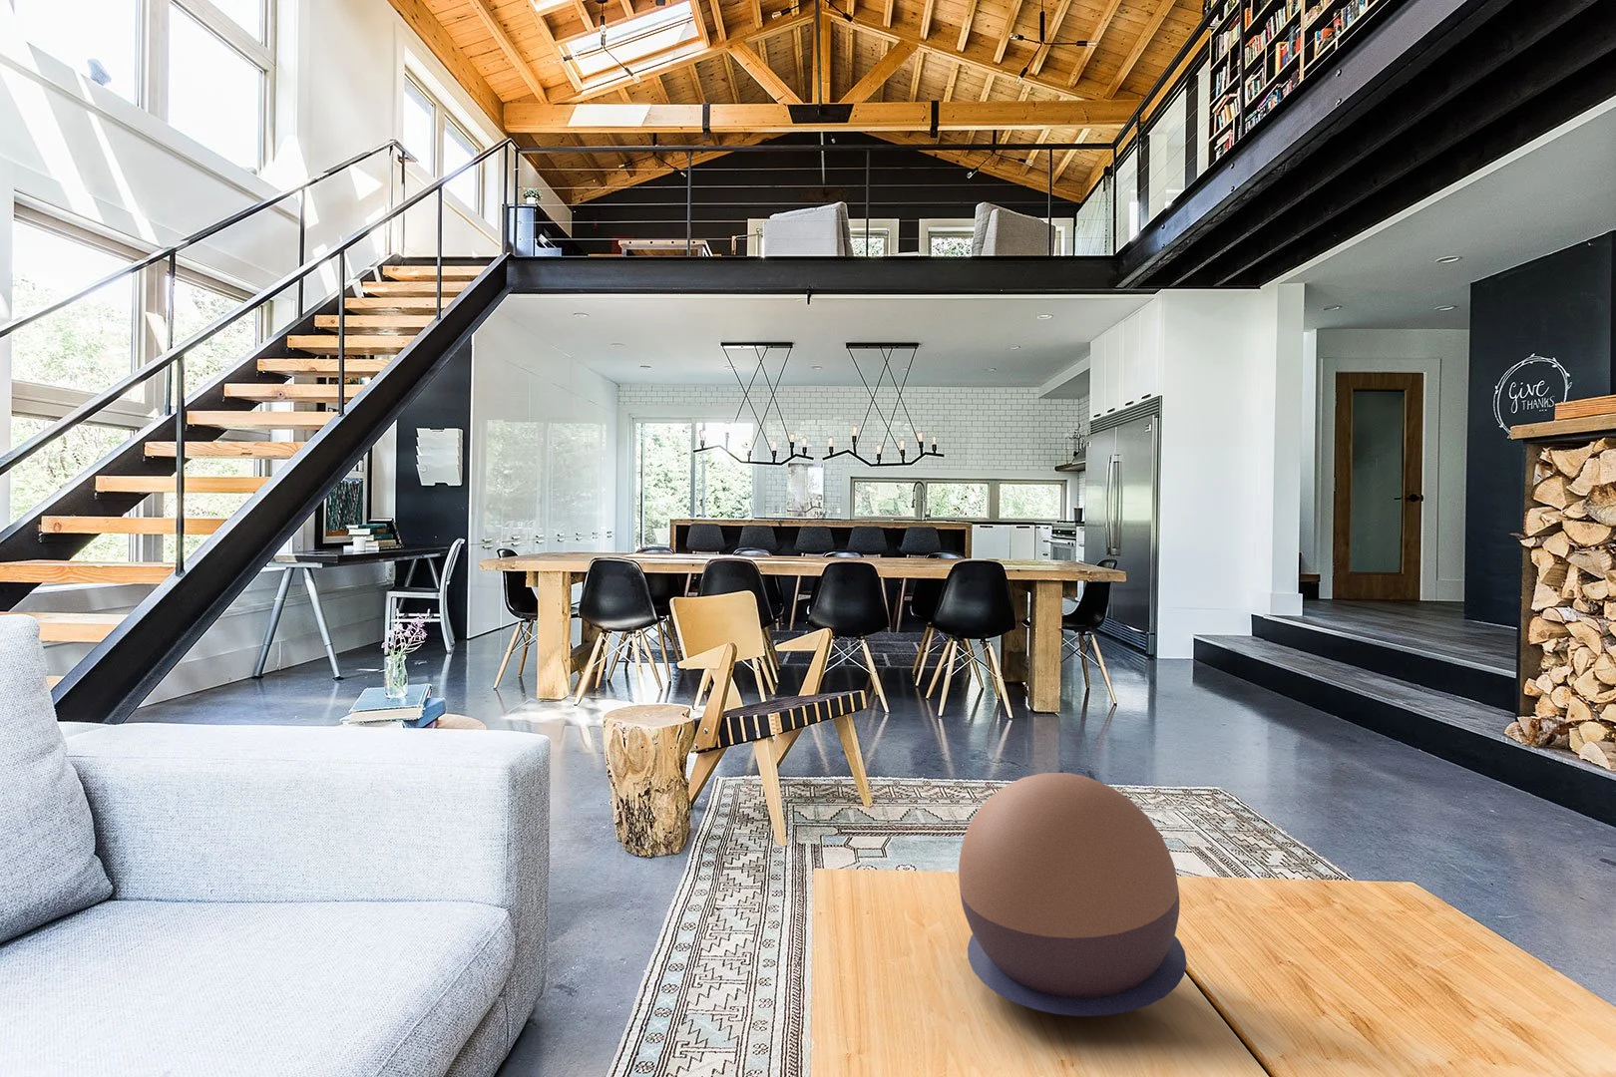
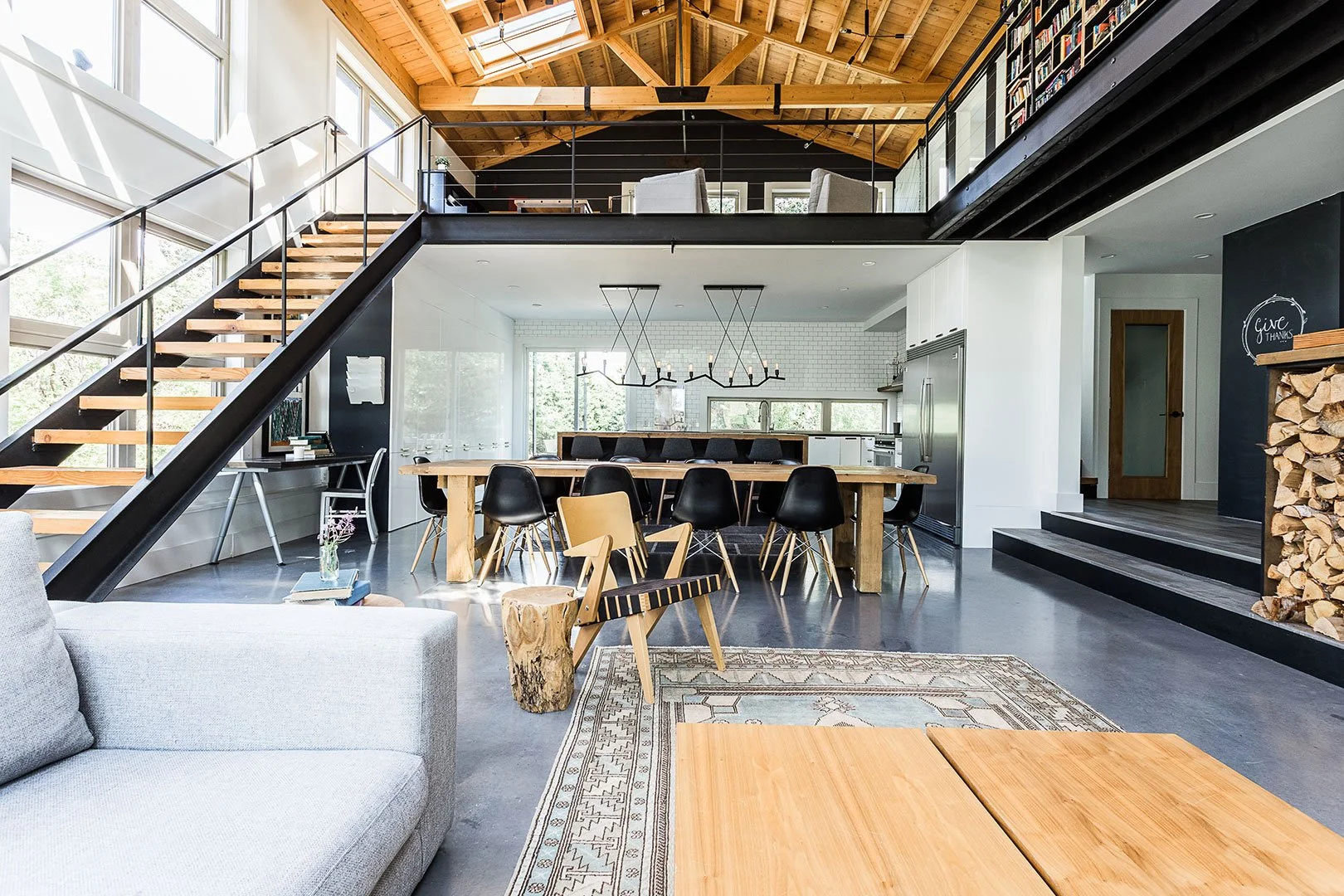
- decorative bowl [957,772,1187,1017]
